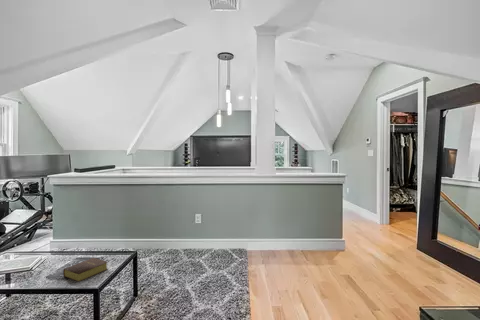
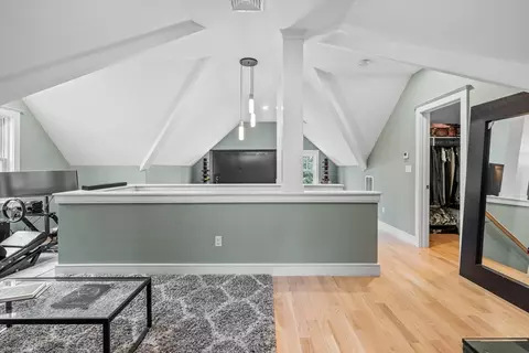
- bible [62,257,109,283]
